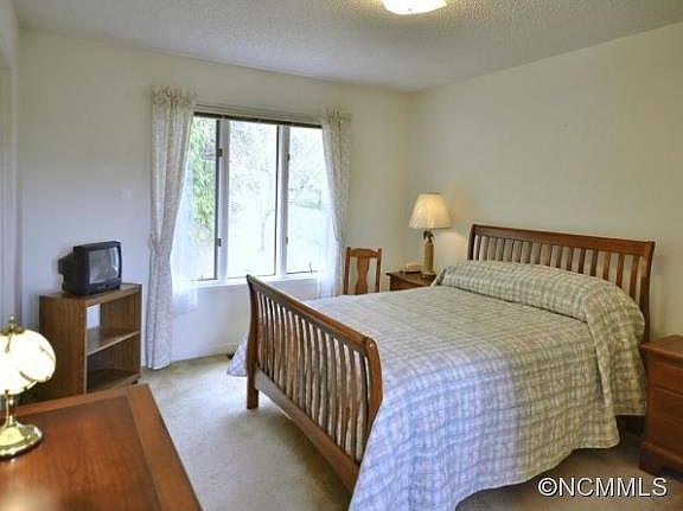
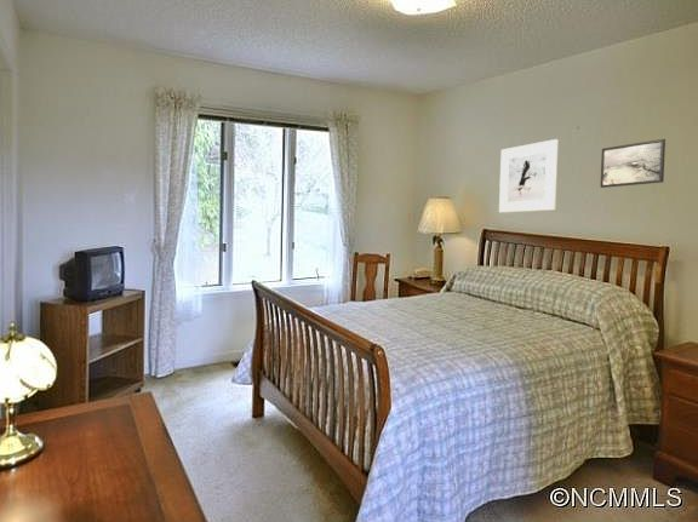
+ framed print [498,138,559,214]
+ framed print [600,138,666,189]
